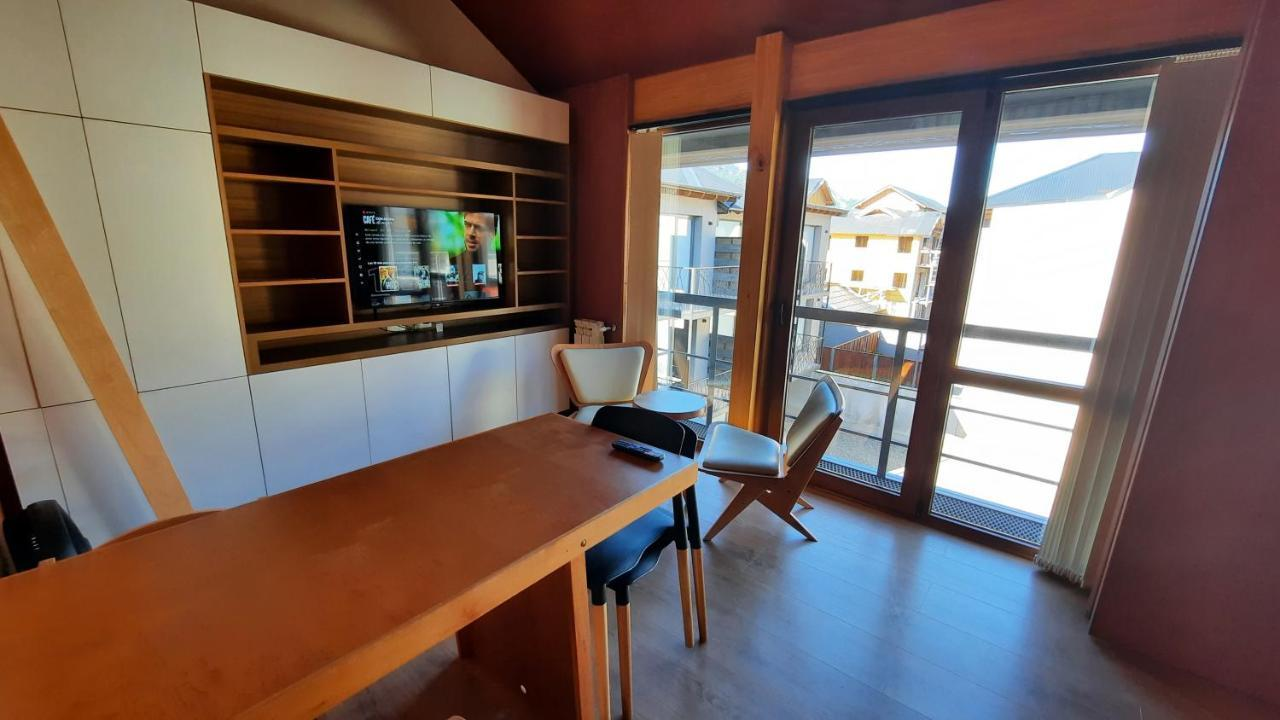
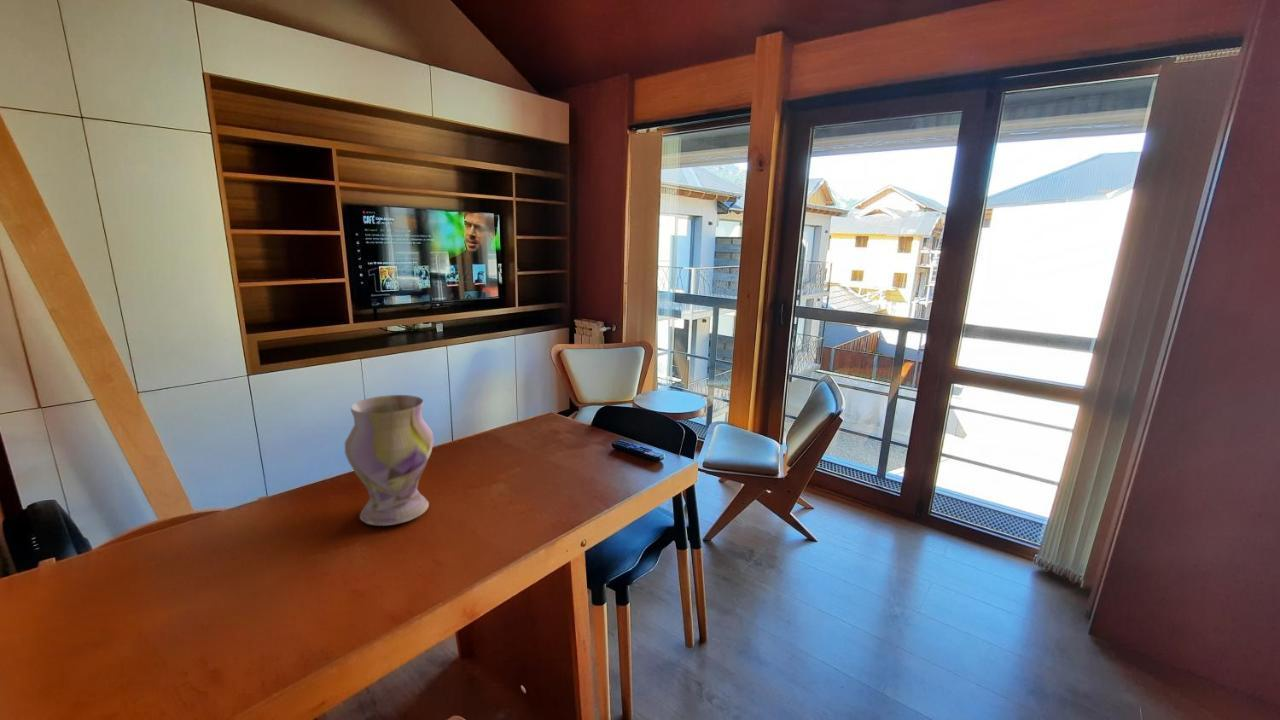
+ vase [344,394,435,527]
